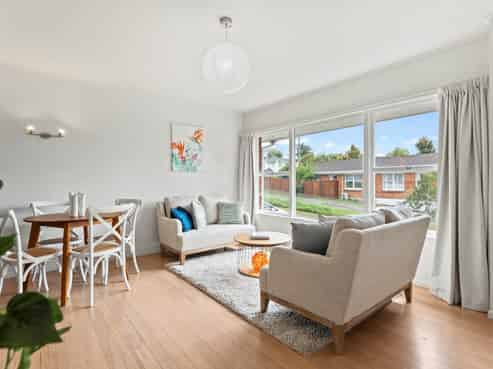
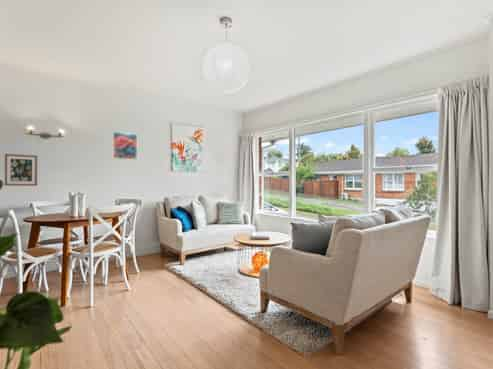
+ wall art [4,153,38,187]
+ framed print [112,131,138,161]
